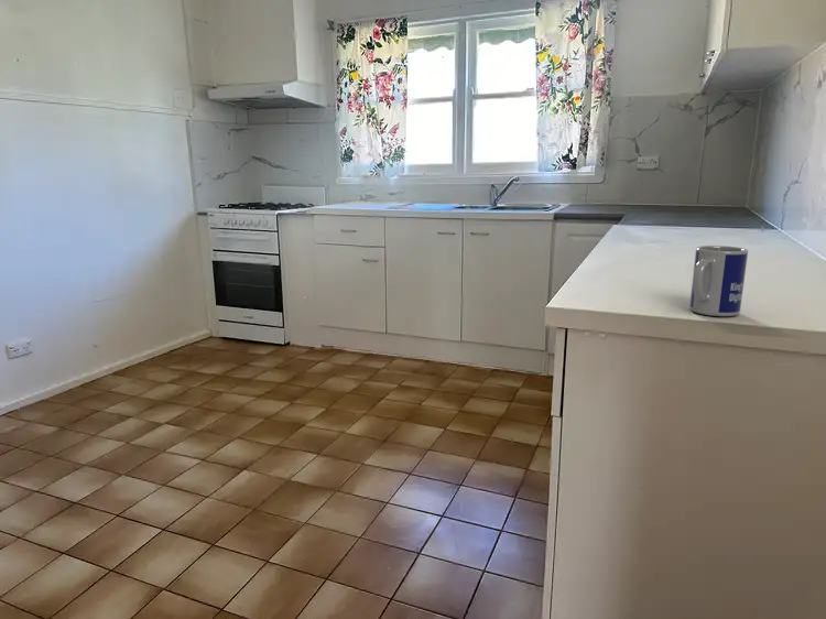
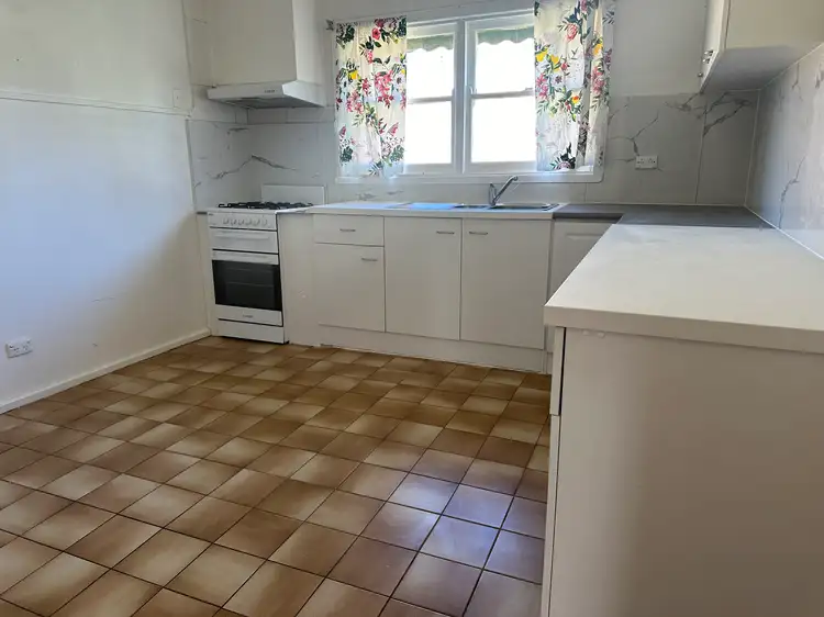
- mug [688,245,749,317]
